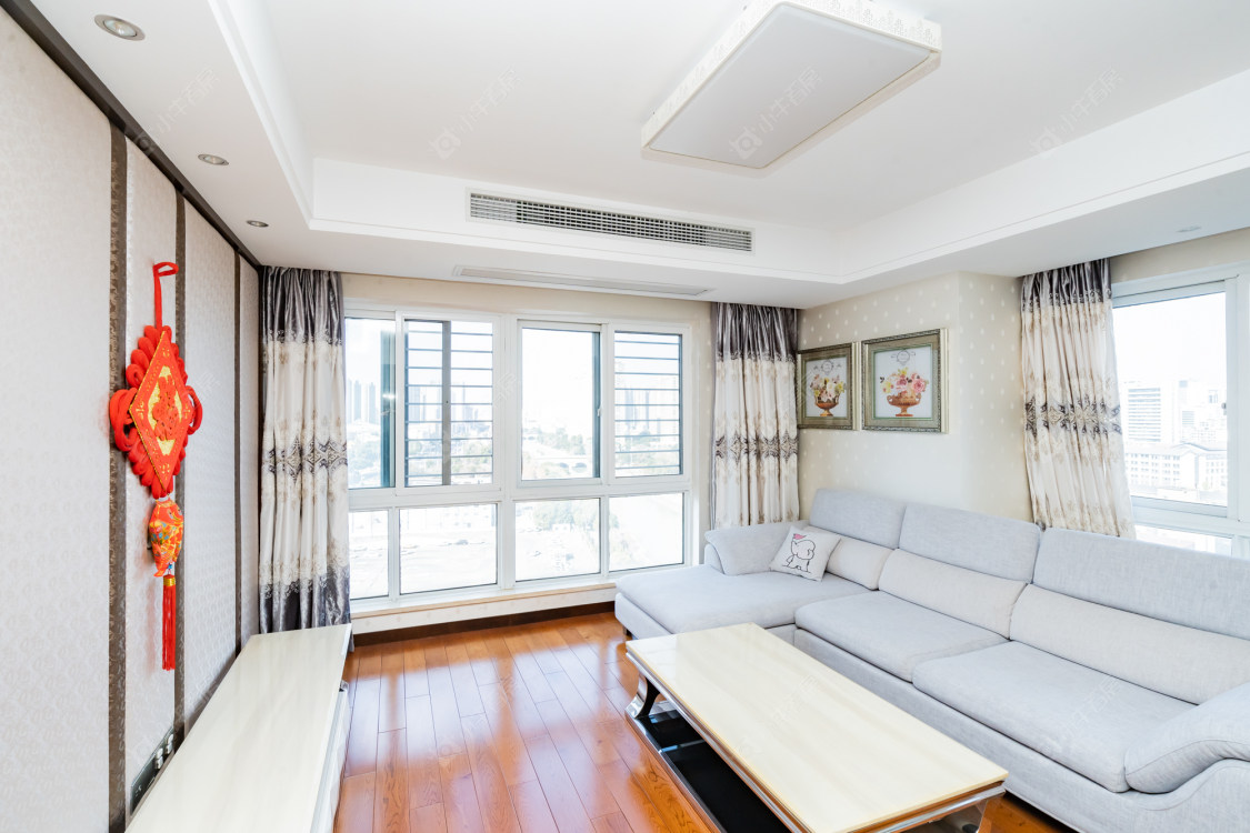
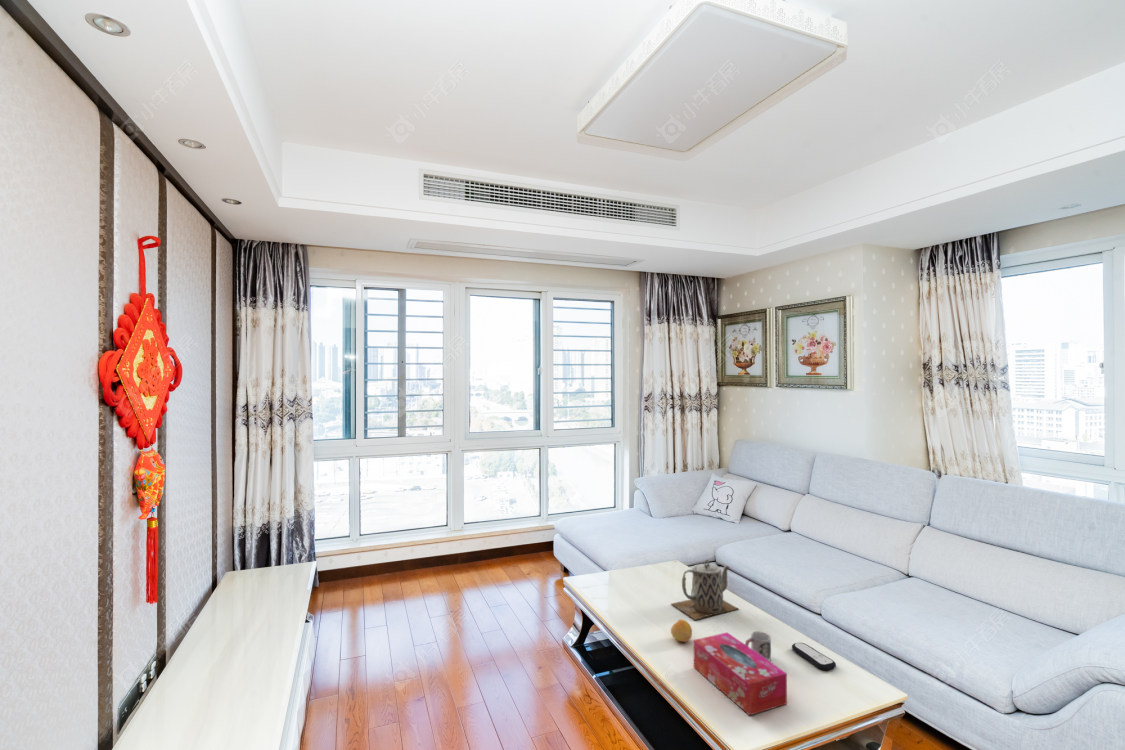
+ tissue box [693,631,788,716]
+ cup [744,630,772,662]
+ remote control [791,642,837,671]
+ teapot [671,559,739,621]
+ fruit [670,618,693,643]
